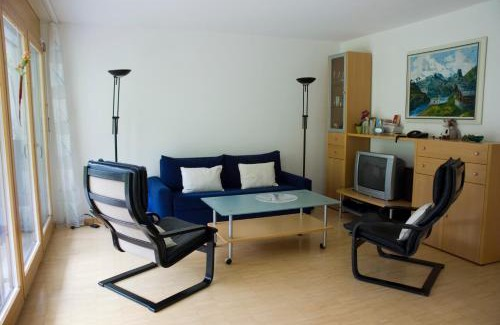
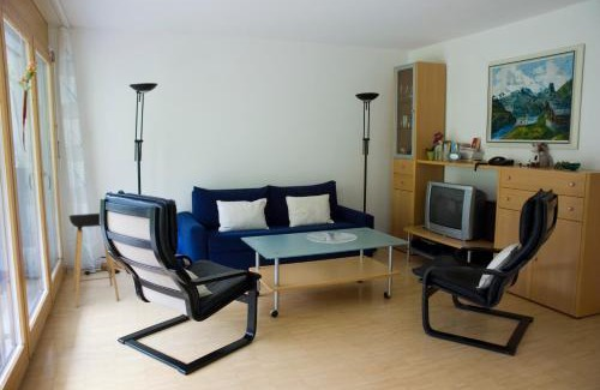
+ stool [68,212,120,308]
